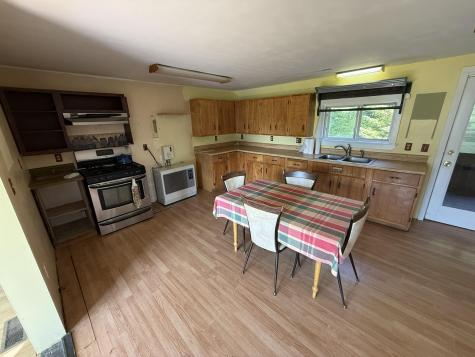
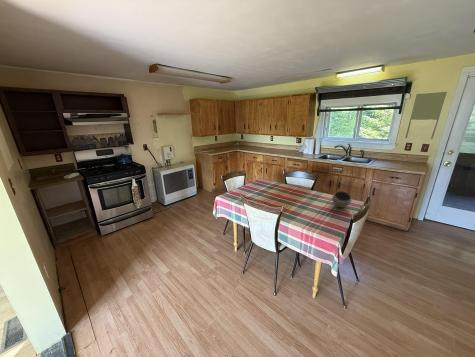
+ bowl [331,190,353,208]
